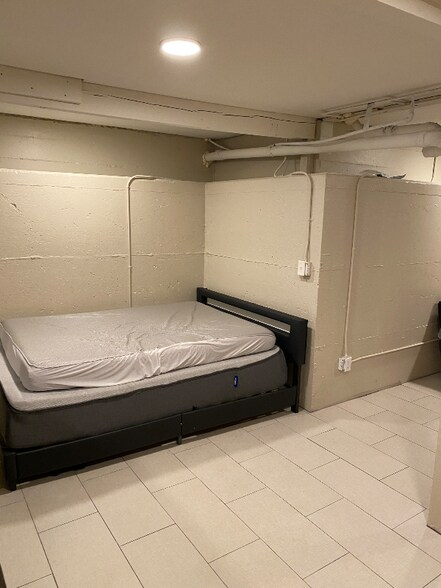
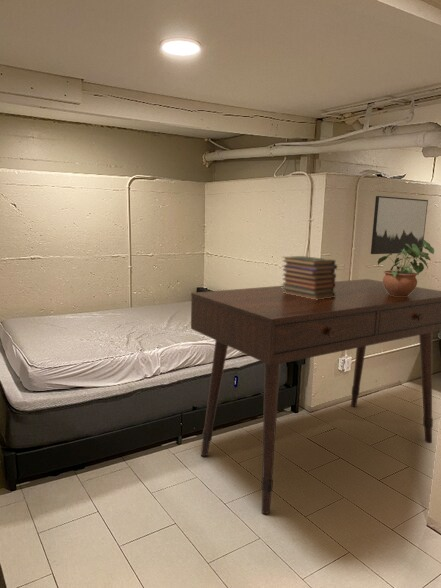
+ desk [190,278,441,515]
+ potted plant [377,239,435,296]
+ wall art [370,195,429,255]
+ book stack [280,255,338,300]
